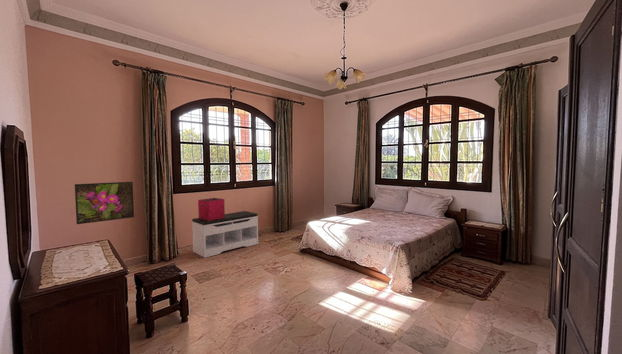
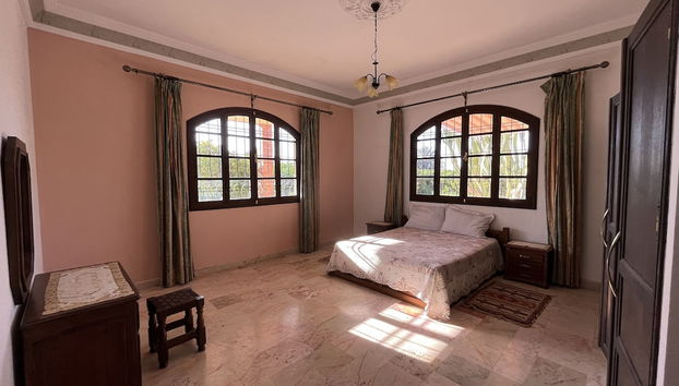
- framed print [74,181,135,225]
- storage bin [197,197,226,221]
- bench [191,210,259,259]
